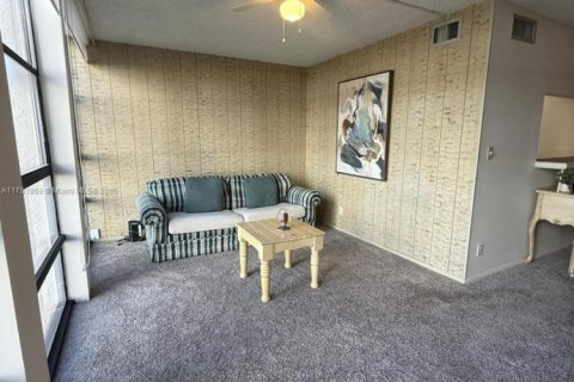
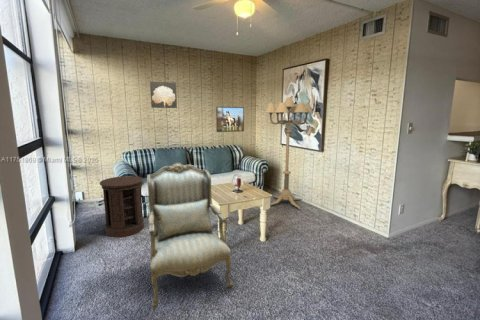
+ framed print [215,106,245,133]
+ armchair [146,161,233,310]
+ wall art [149,81,178,109]
+ side table [99,175,145,238]
+ floor lamp [264,96,314,210]
